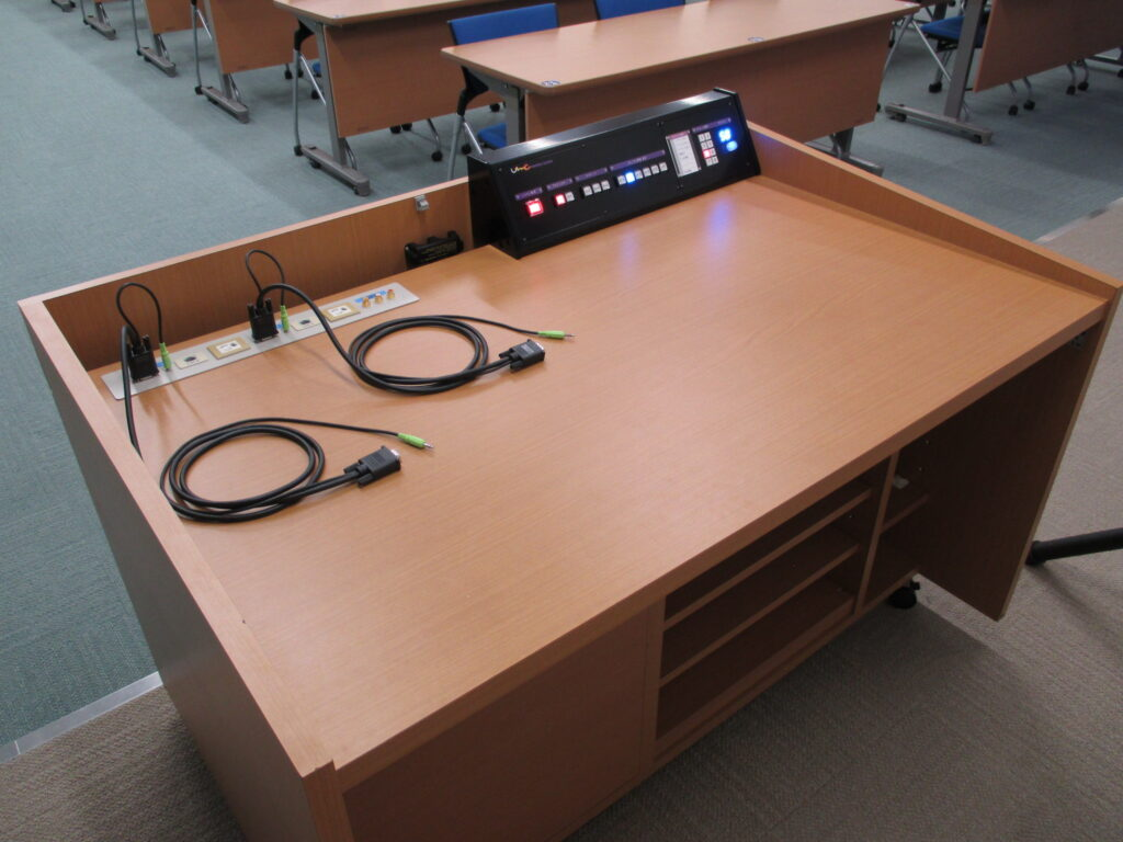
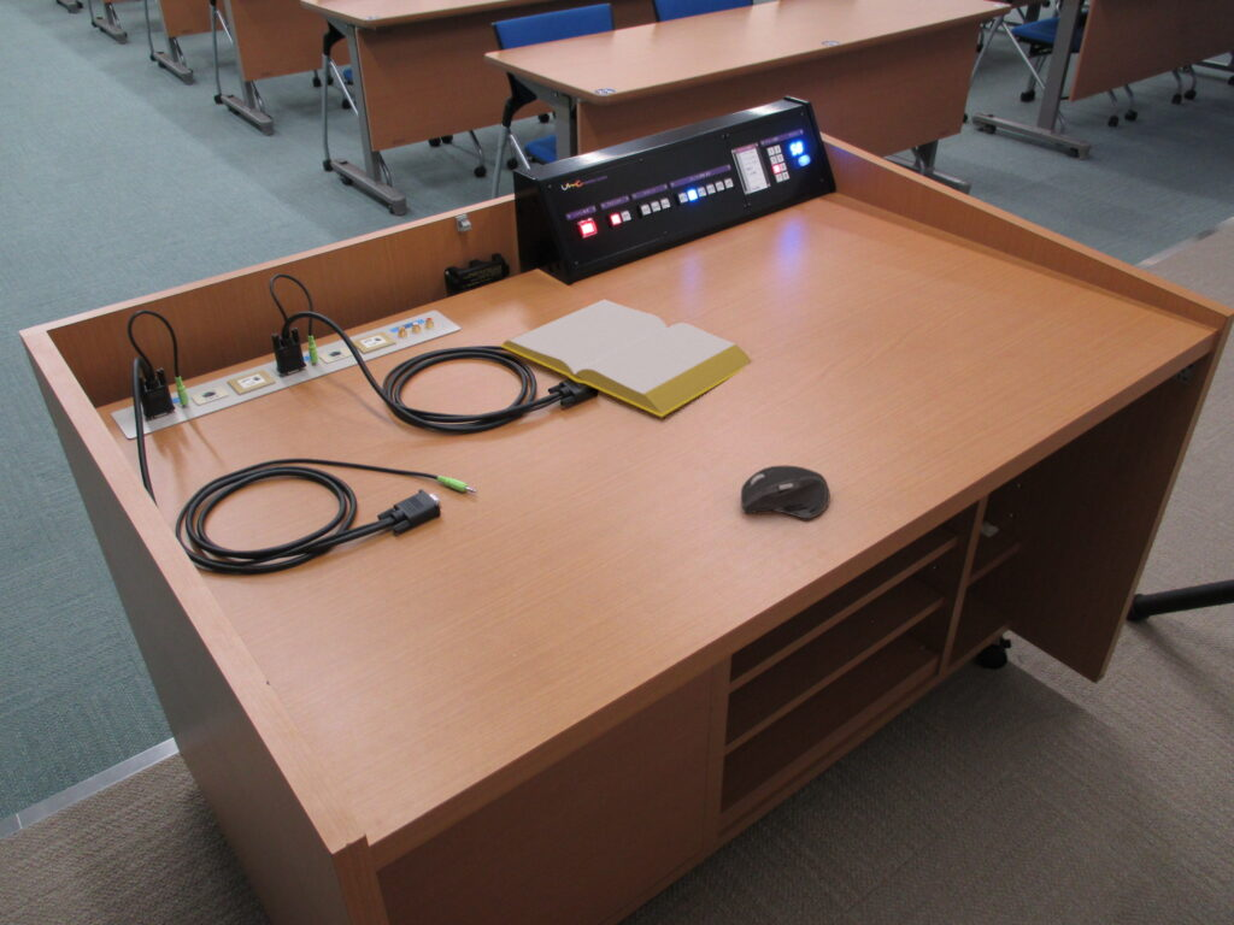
+ computer mouse [740,465,832,520]
+ notepad [499,297,753,418]
